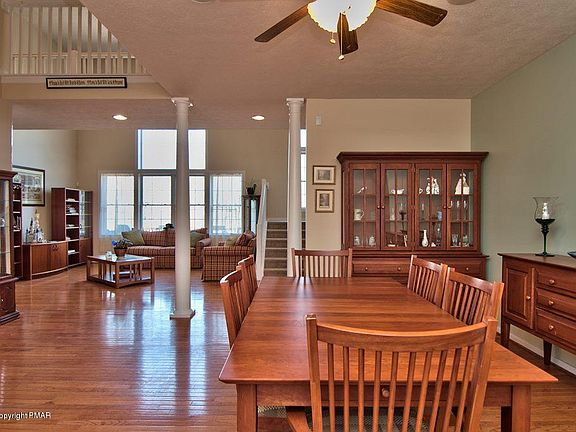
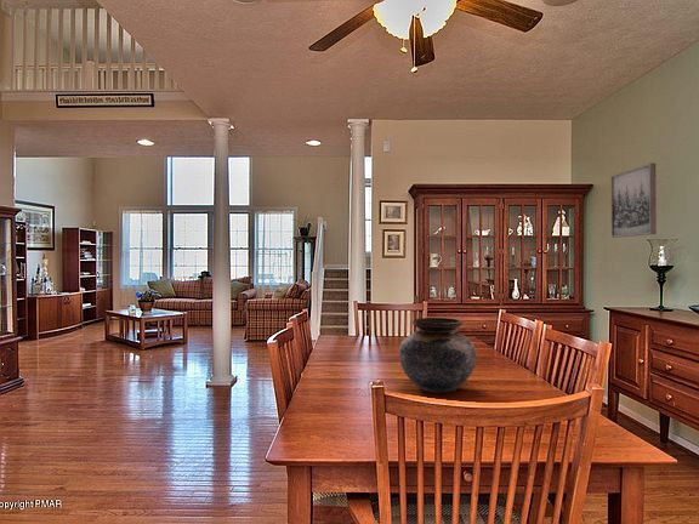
+ vase [398,317,478,394]
+ wall art [609,163,658,239]
